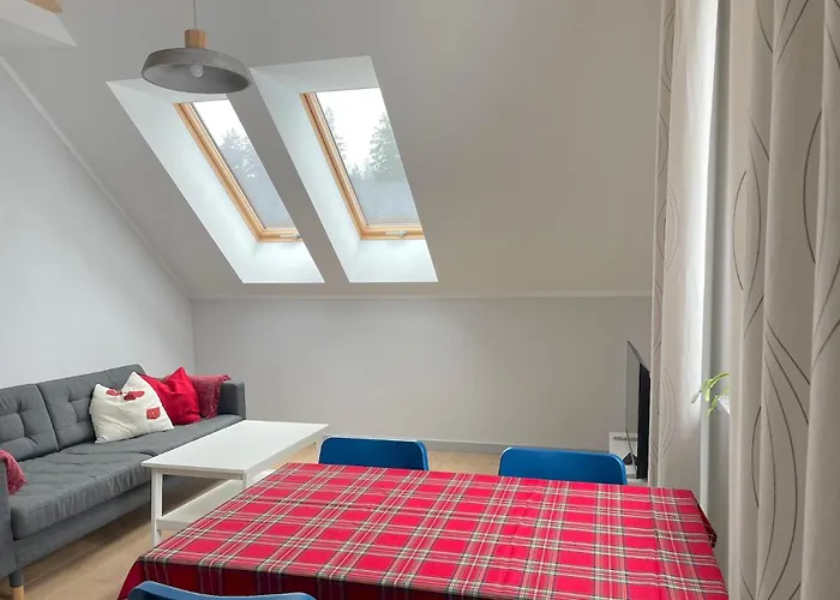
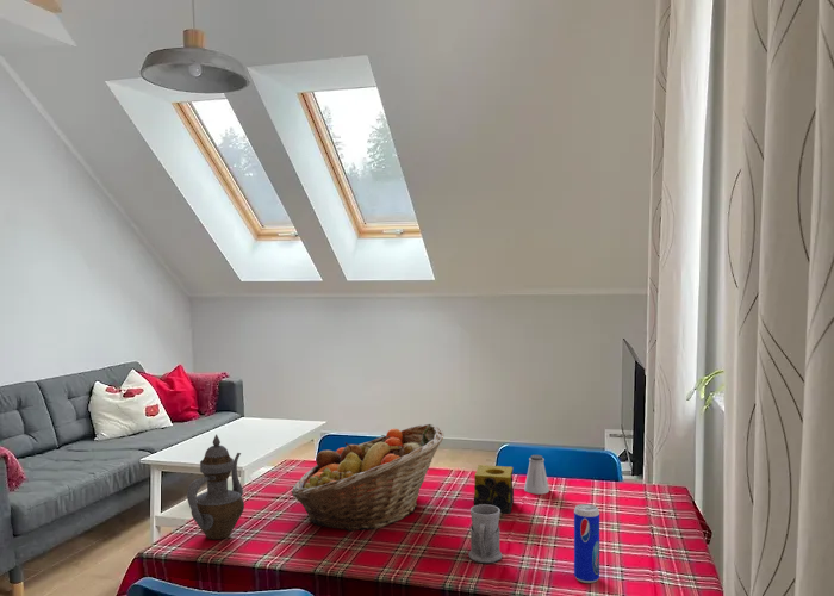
+ teapot [186,433,245,540]
+ saltshaker [523,454,550,496]
+ beverage can [573,503,600,584]
+ candle [473,464,515,515]
+ mug [467,504,503,564]
+ fruit basket [290,423,444,533]
